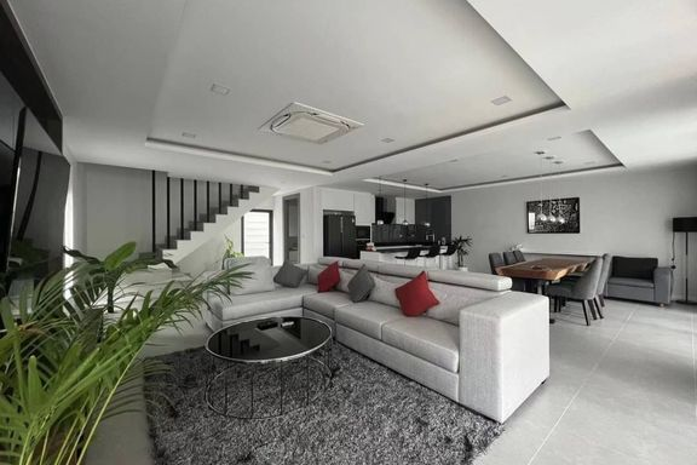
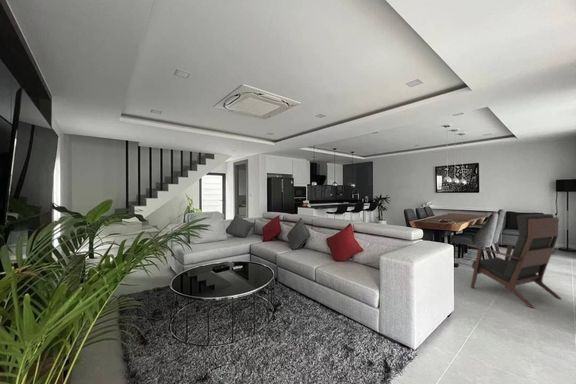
+ lounge chair [466,213,562,309]
